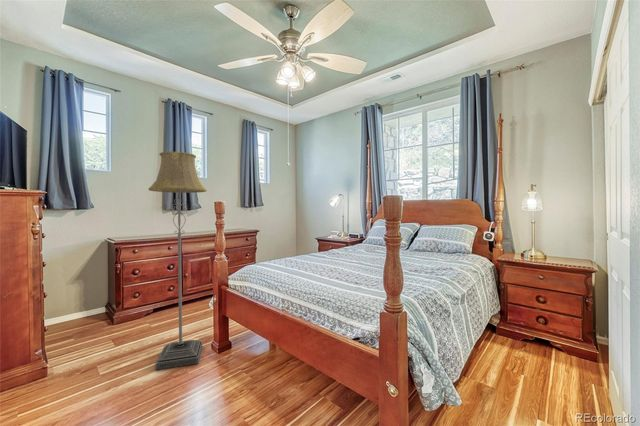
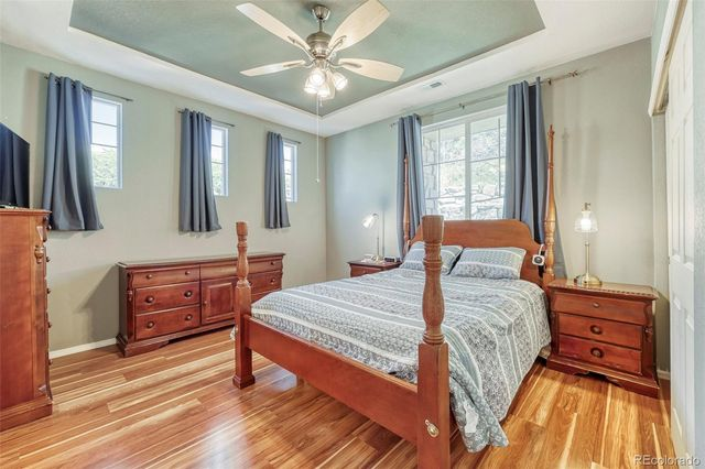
- floor lamp [148,151,208,371]
